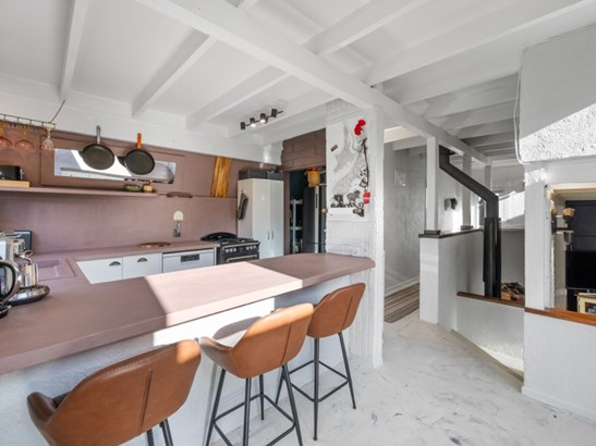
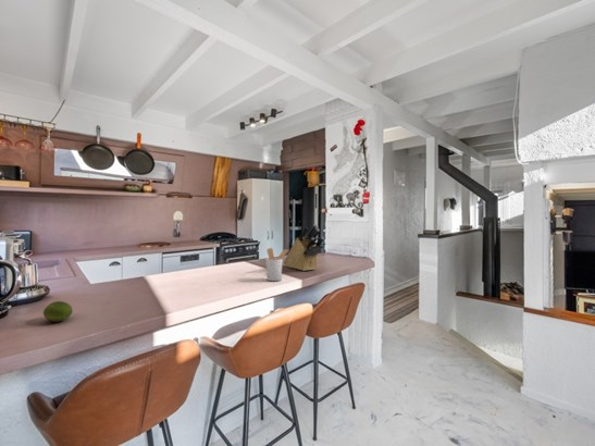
+ knife block [283,223,325,272]
+ utensil holder [265,247,289,282]
+ fruit [42,300,73,323]
